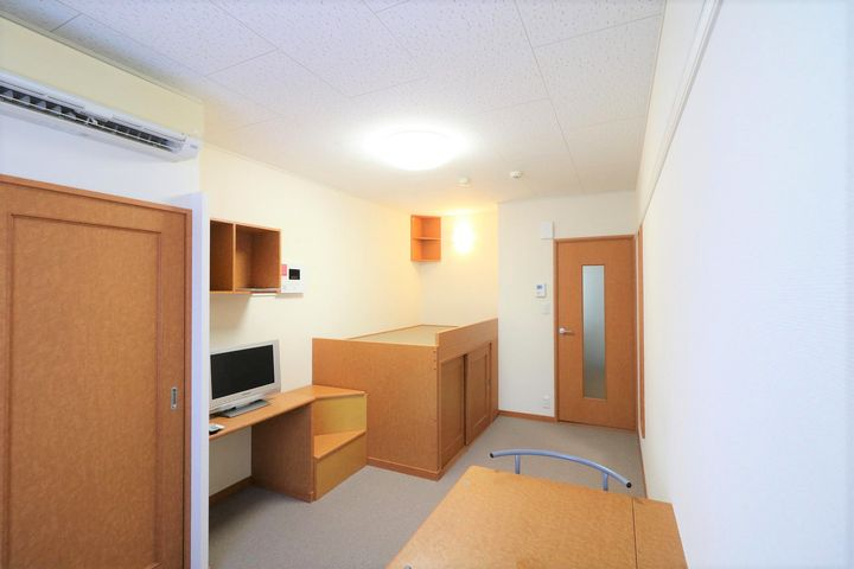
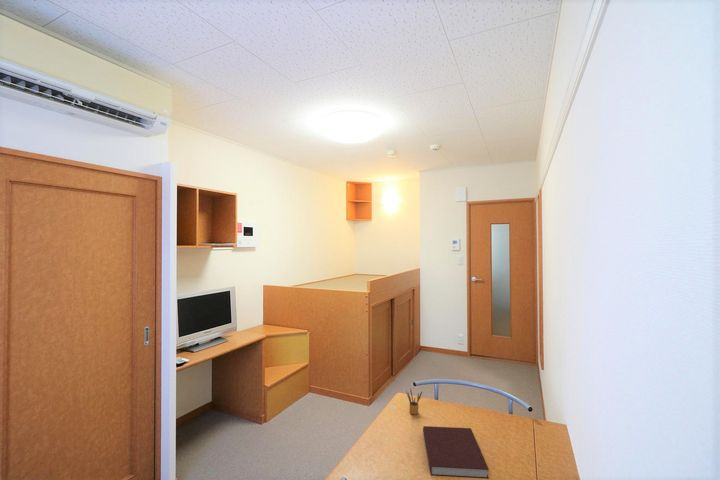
+ pencil box [405,387,423,416]
+ notebook [422,425,490,480]
